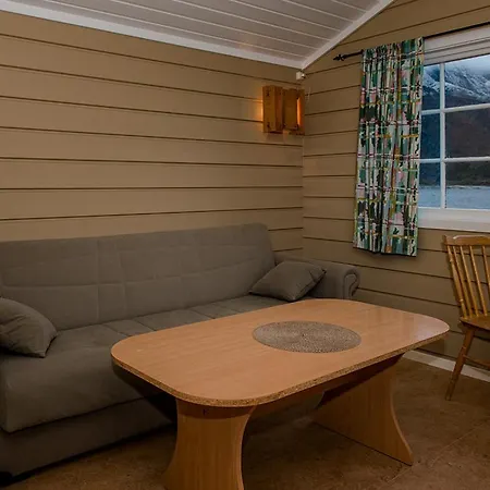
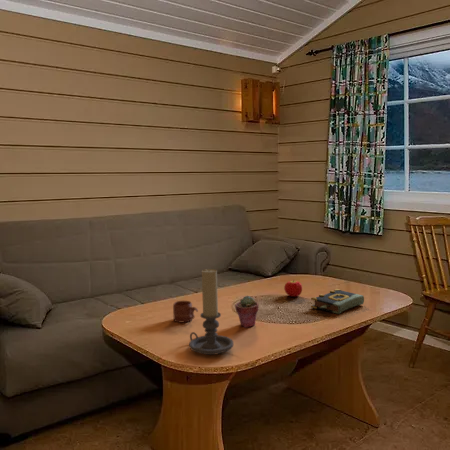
+ mug [172,300,199,323]
+ fruit [283,279,303,298]
+ book [310,288,365,315]
+ potted succulent [234,295,260,329]
+ candle holder [188,268,234,356]
